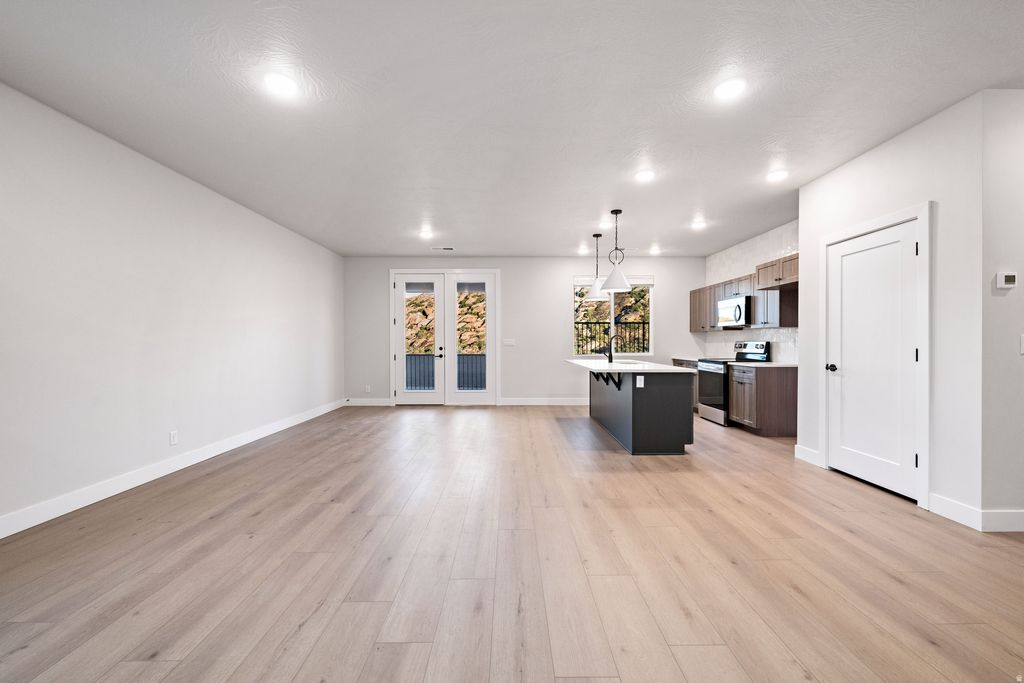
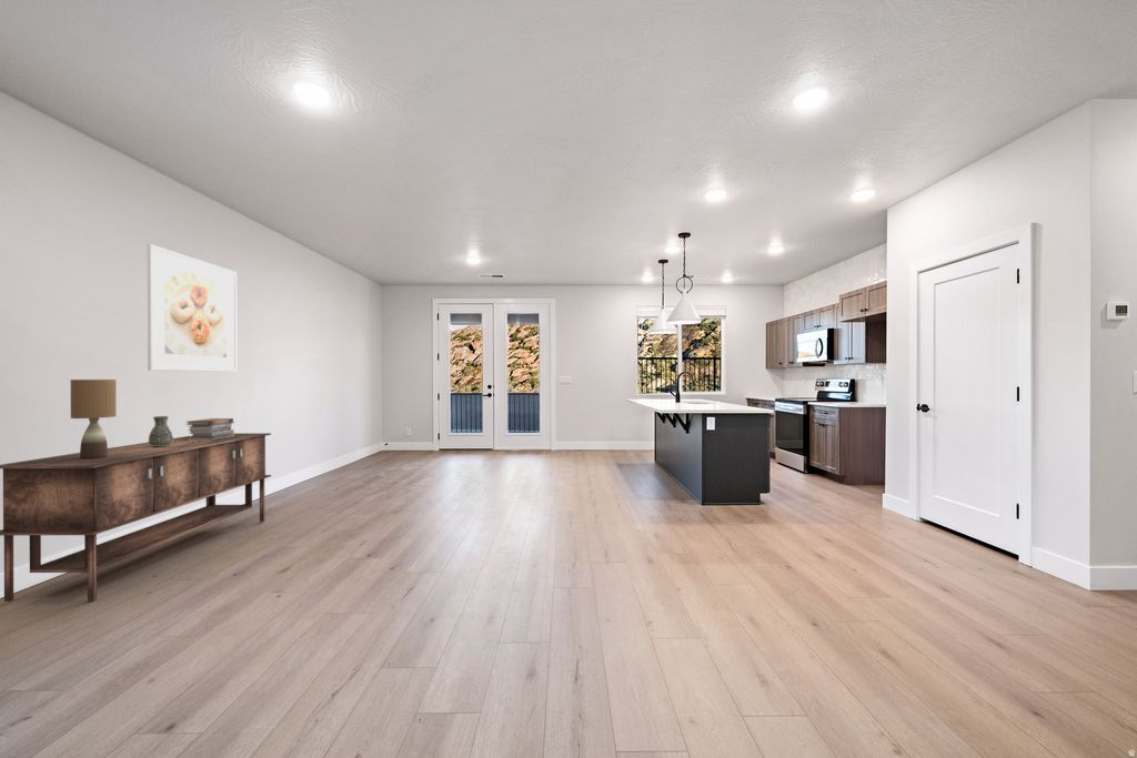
+ sideboard [0,432,272,603]
+ table lamp [70,378,118,459]
+ decorative vase [148,415,174,446]
+ book stack [185,417,235,441]
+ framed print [147,243,238,373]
